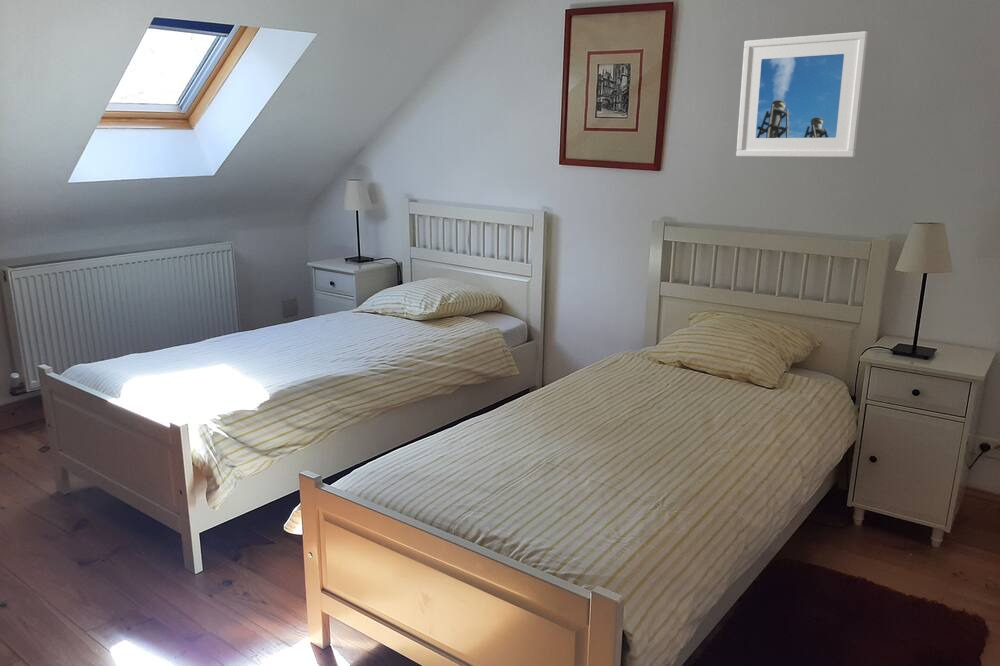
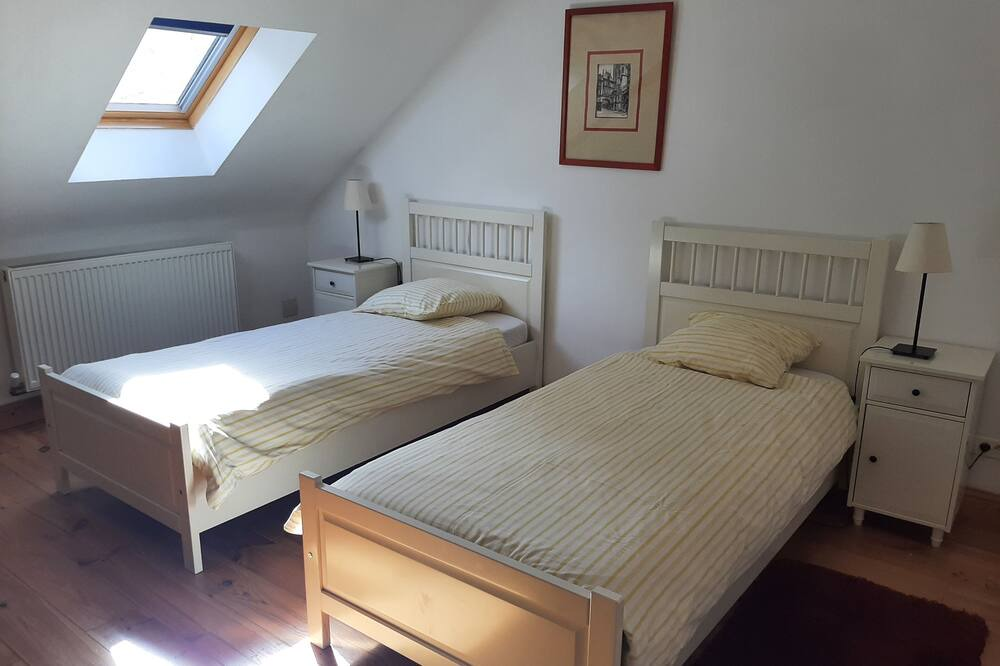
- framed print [735,31,869,158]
